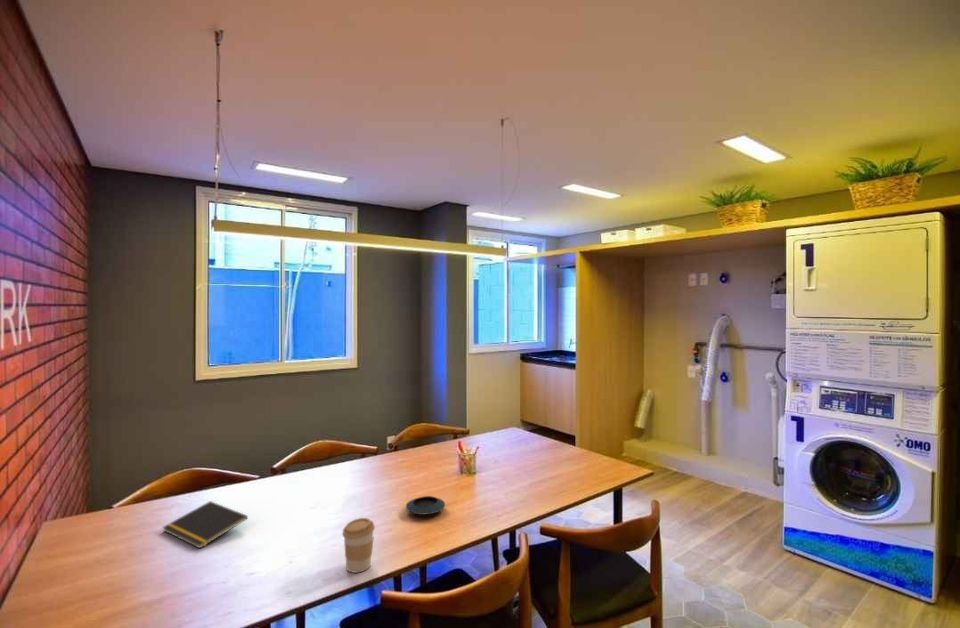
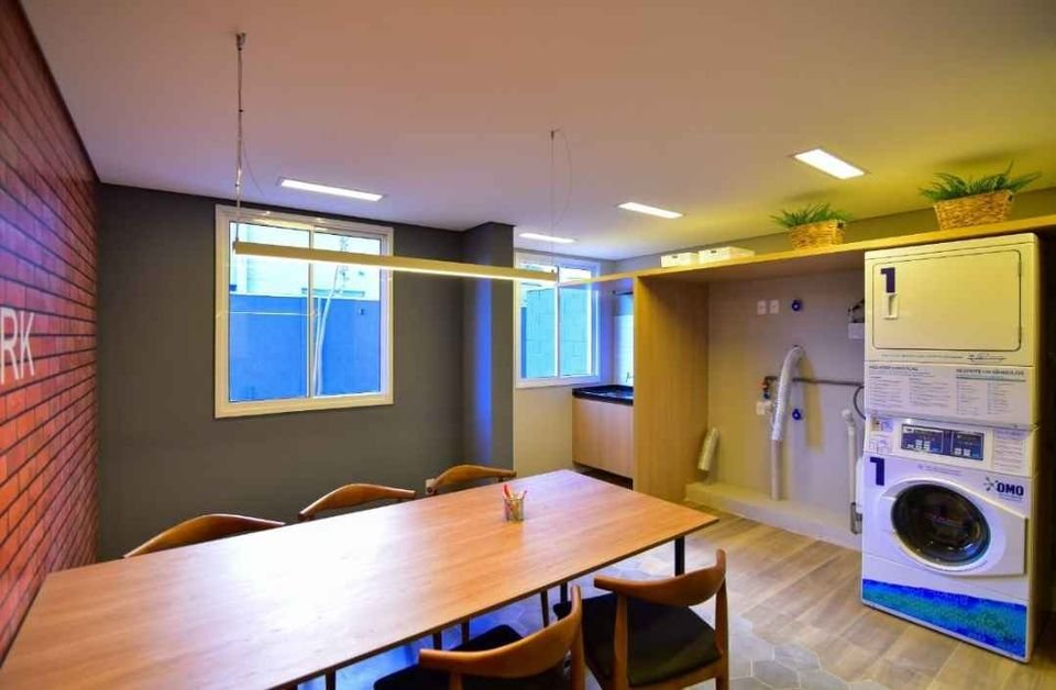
- notepad [162,500,249,549]
- saucer [405,495,446,516]
- coffee cup [341,517,376,574]
